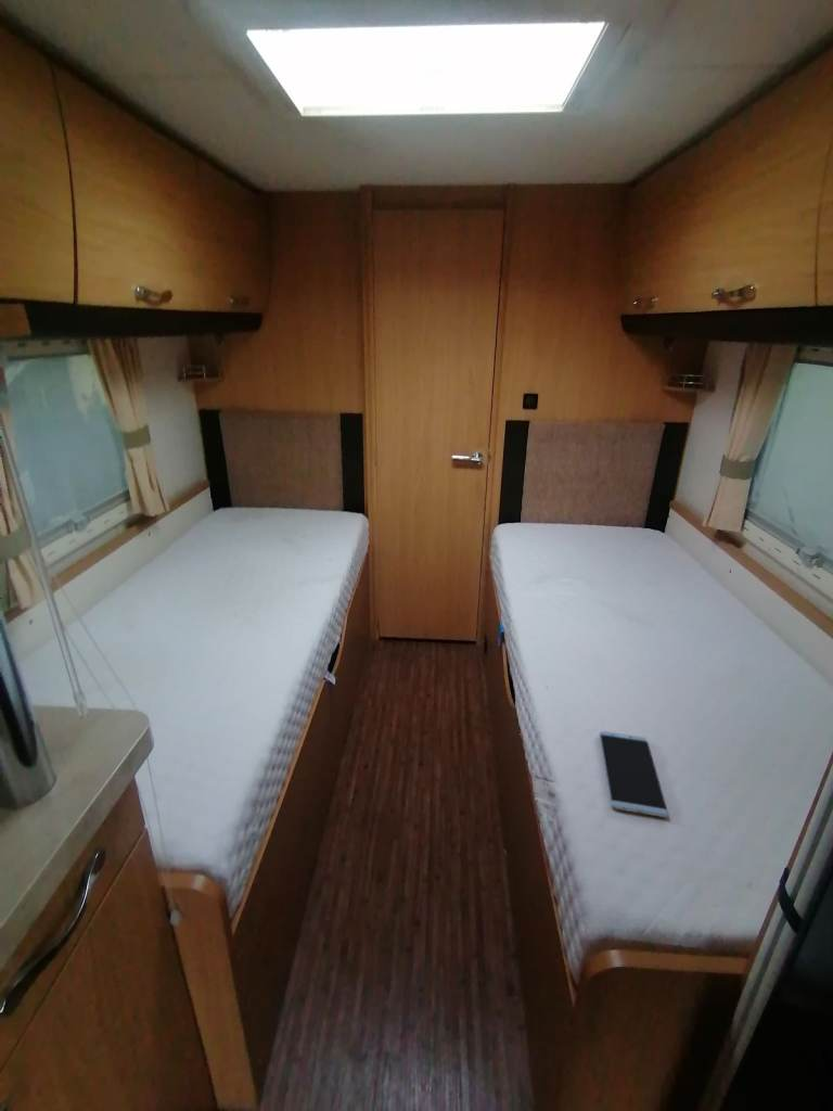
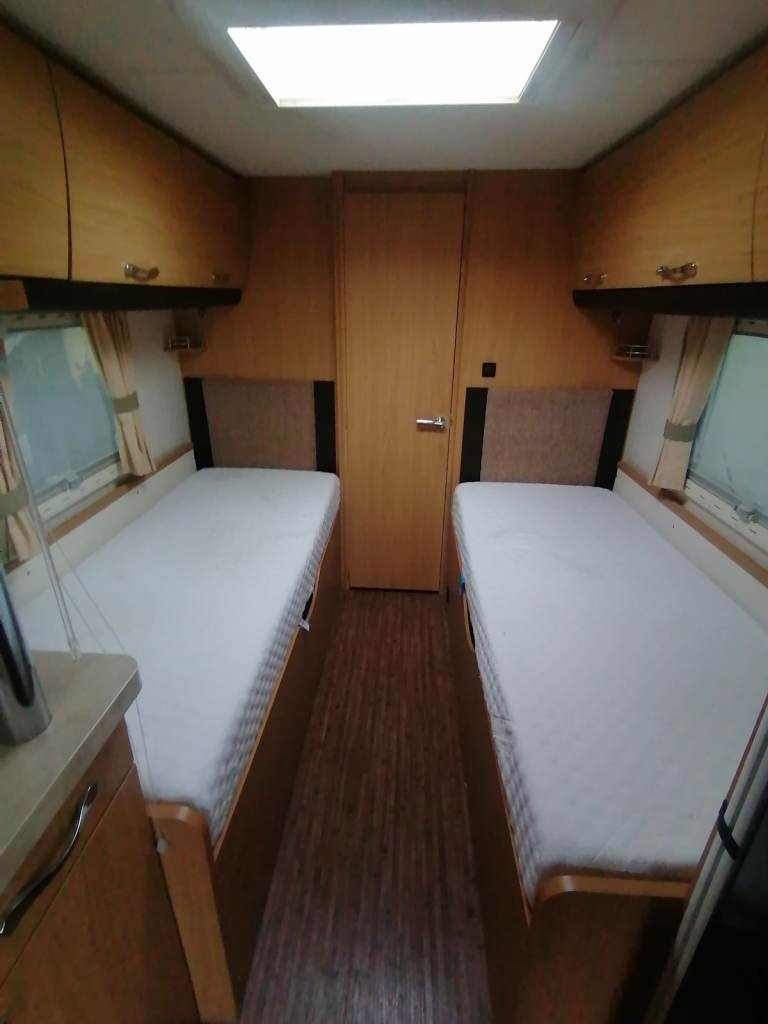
- smartphone [599,730,669,819]
